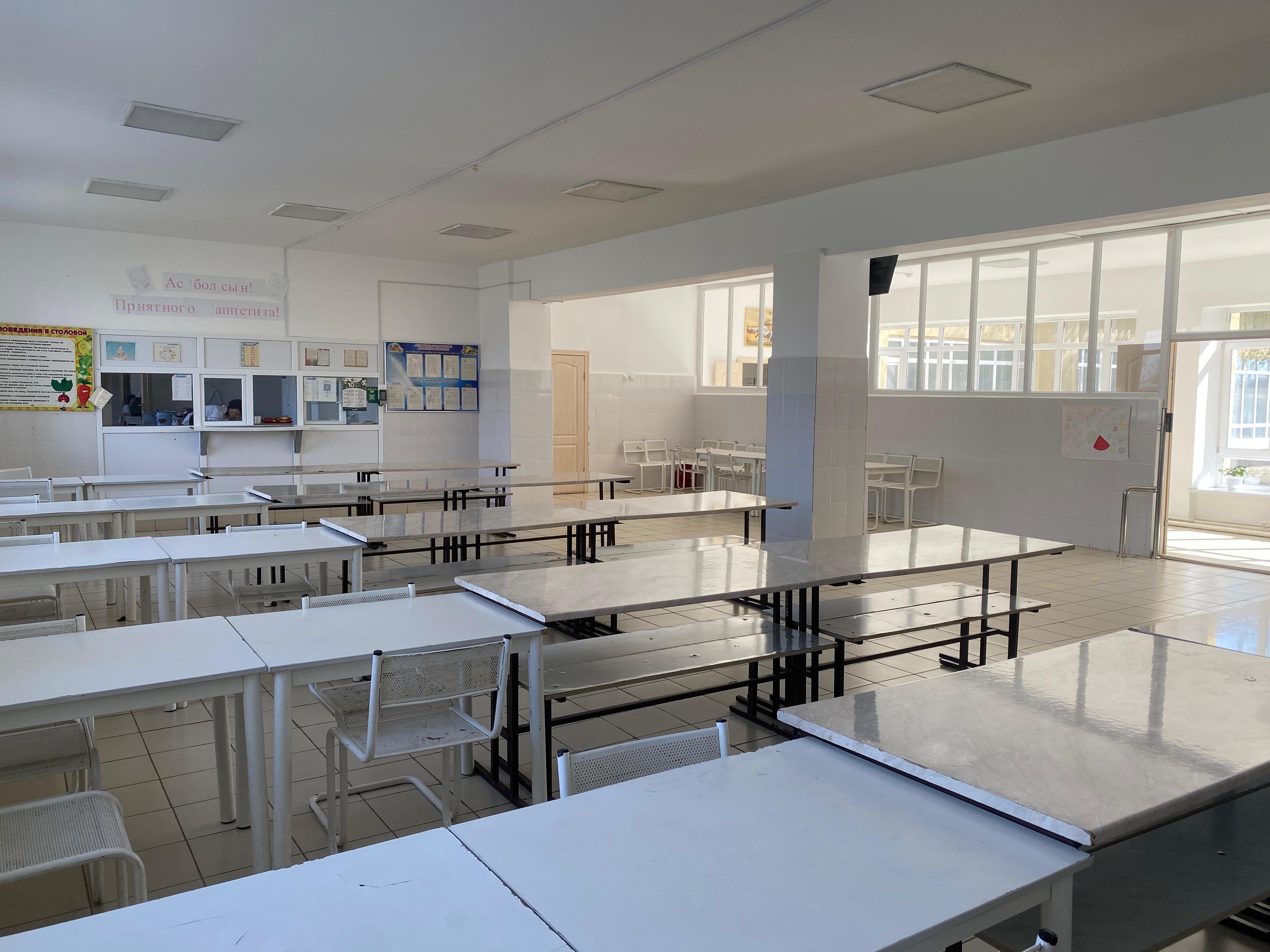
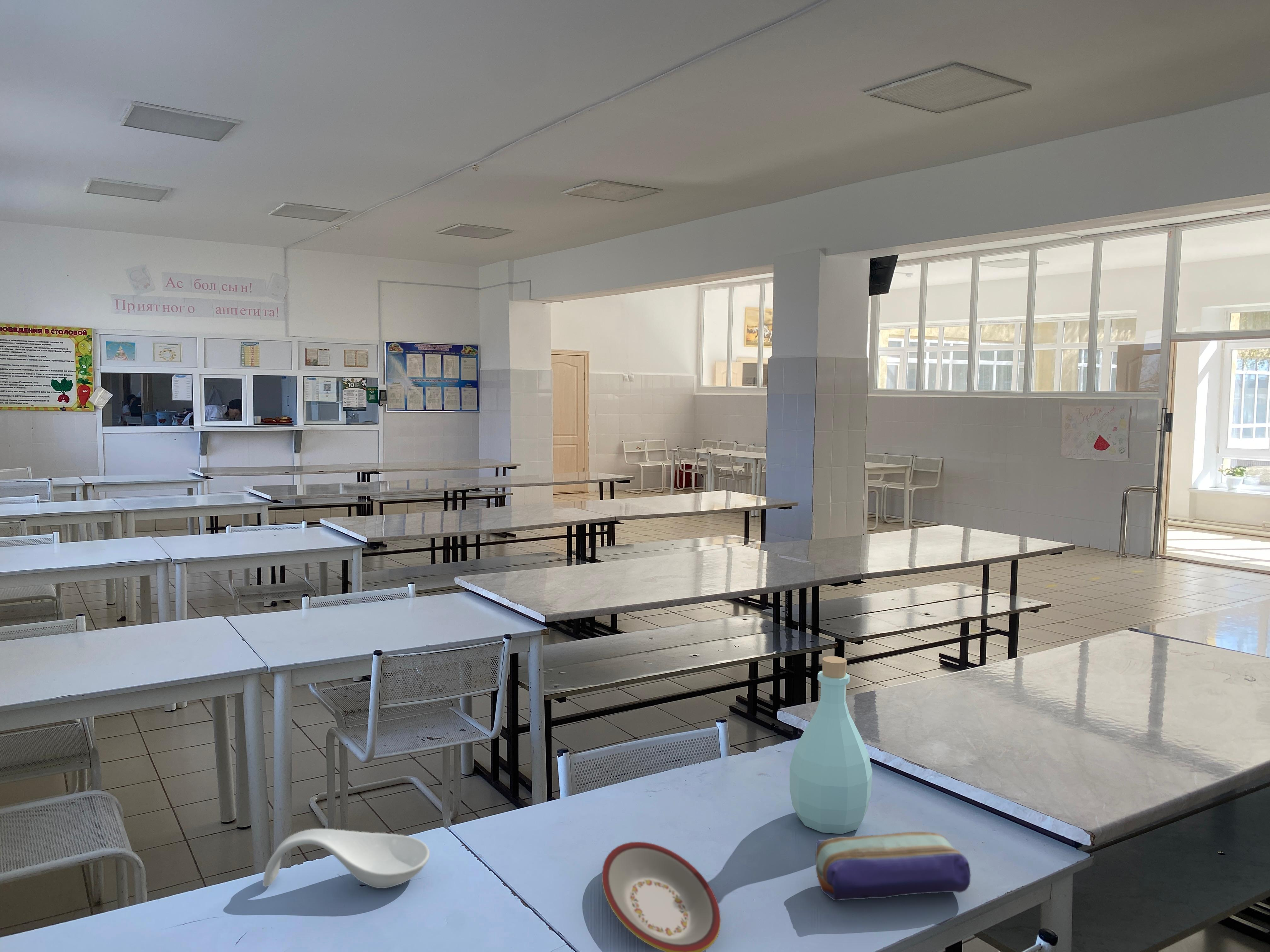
+ bottle [789,656,873,834]
+ plate [602,842,721,952]
+ pencil case [815,831,971,901]
+ spoon rest [263,829,430,889]
